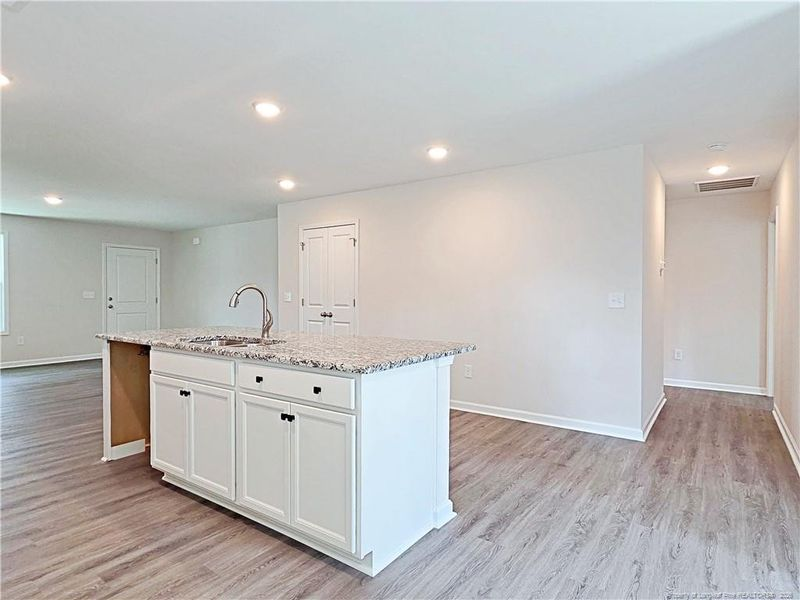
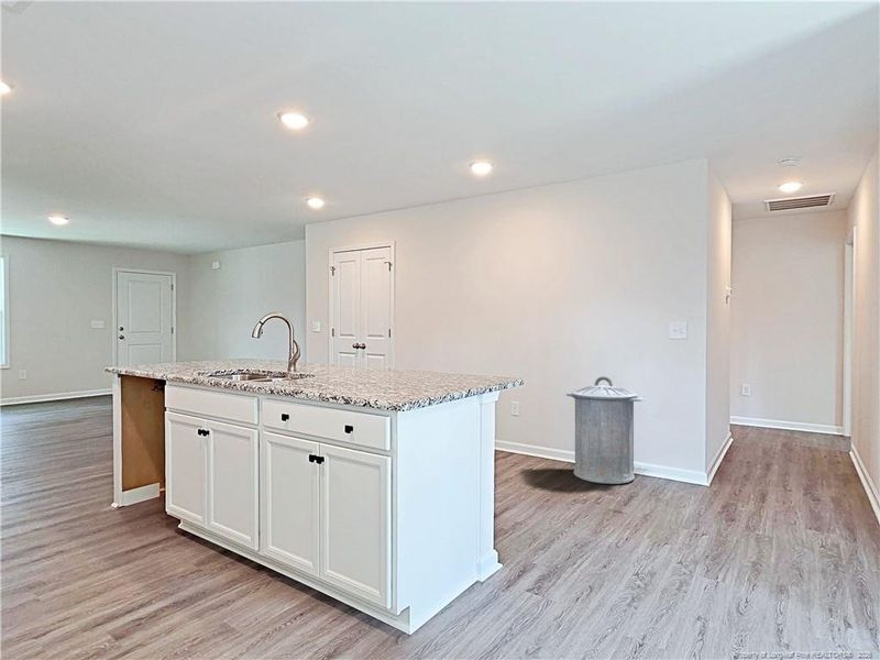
+ trash can [565,375,645,485]
